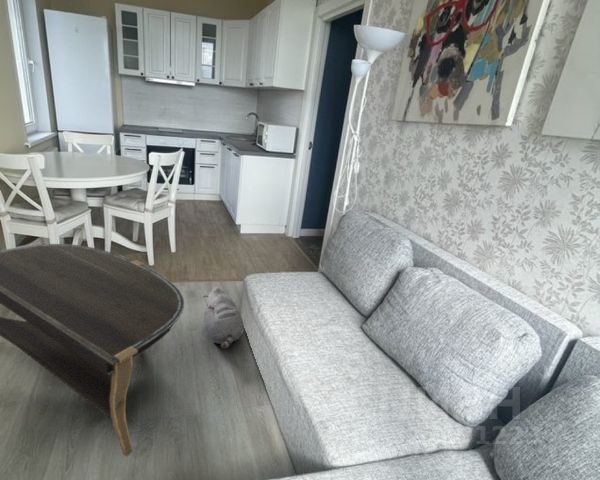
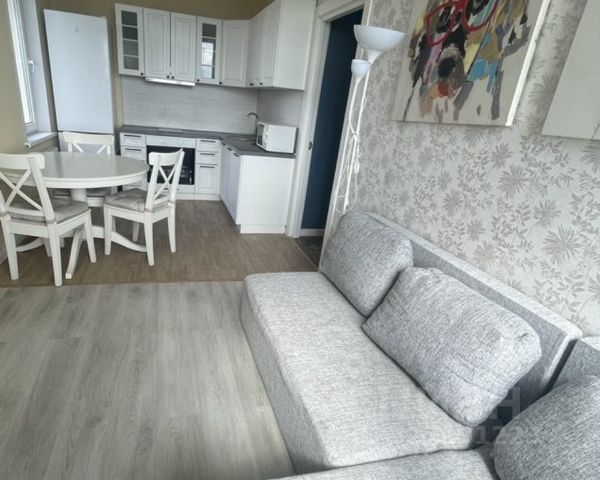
- coffee table [0,243,185,458]
- plush toy [203,286,245,350]
